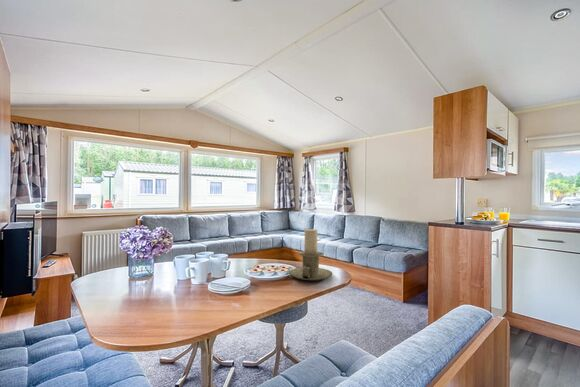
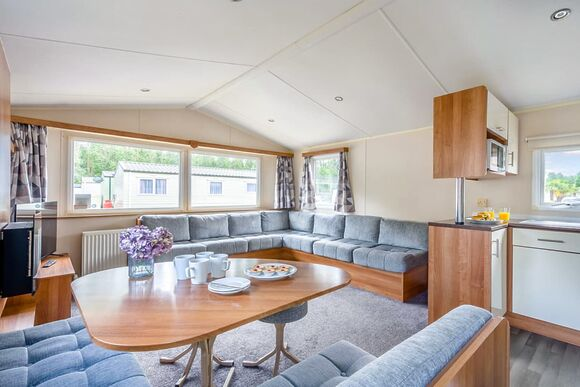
- candle holder [288,228,333,281]
